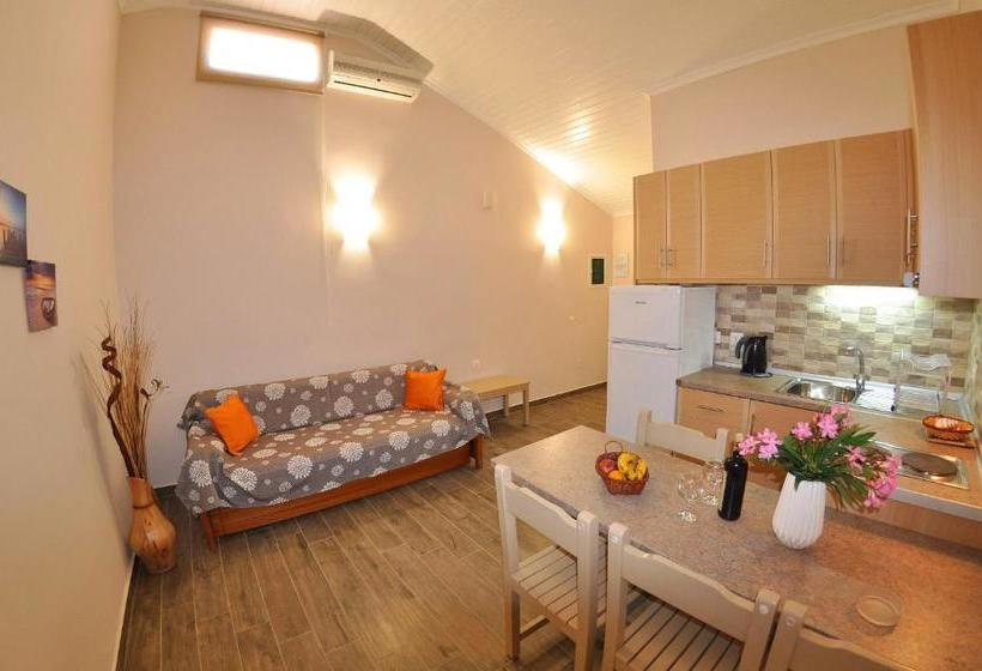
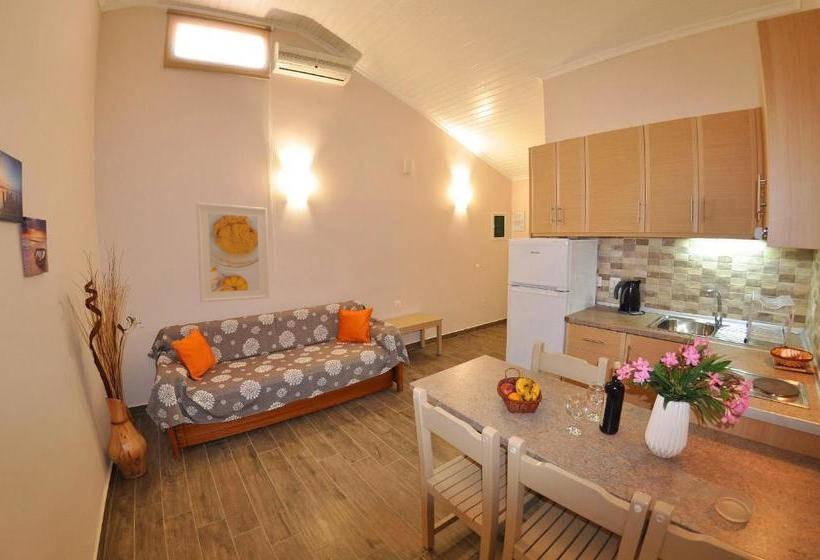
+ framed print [195,202,270,304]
